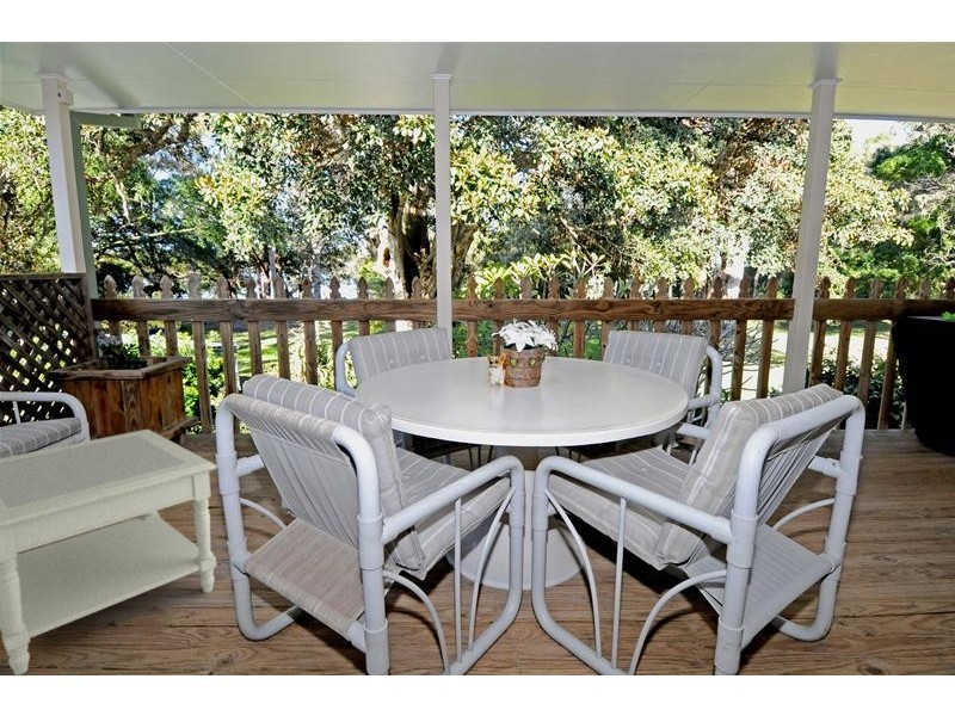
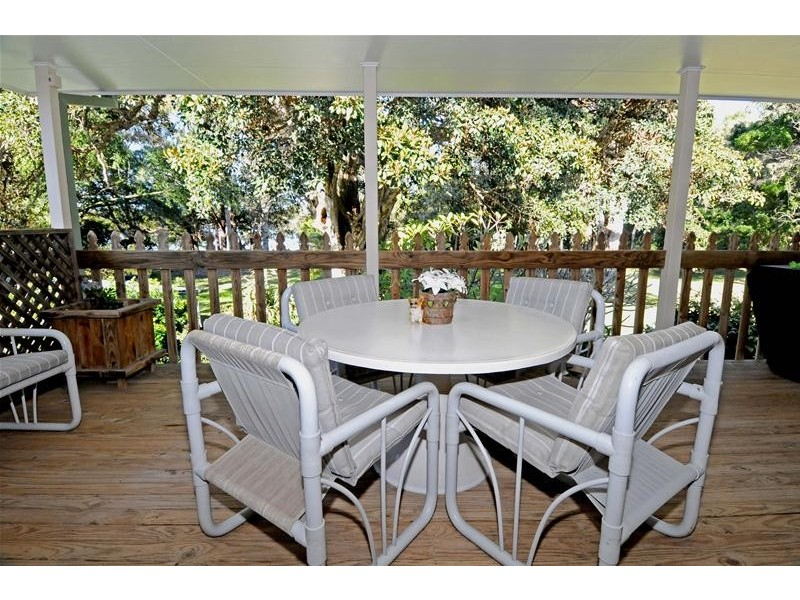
- side table [0,428,218,677]
